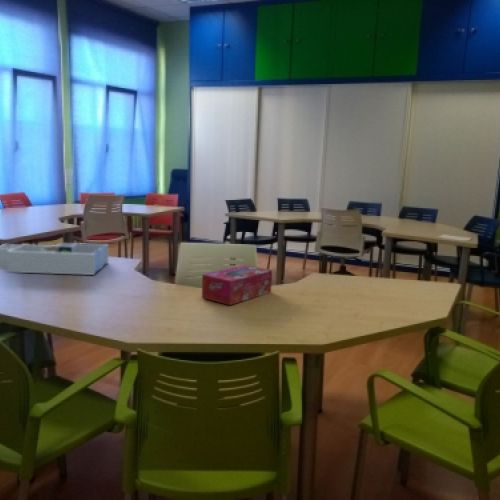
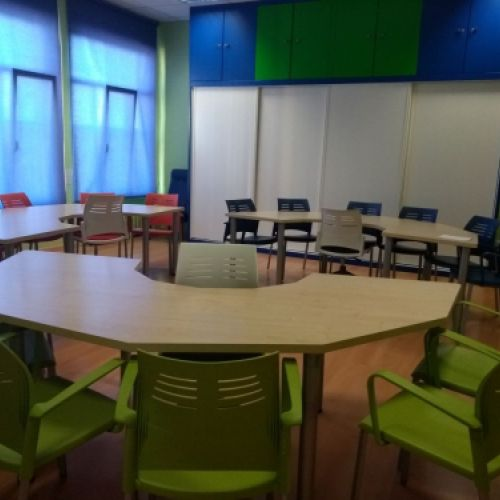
- tissue box [201,264,273,306]
- desk organizer [0,242,109,276]
